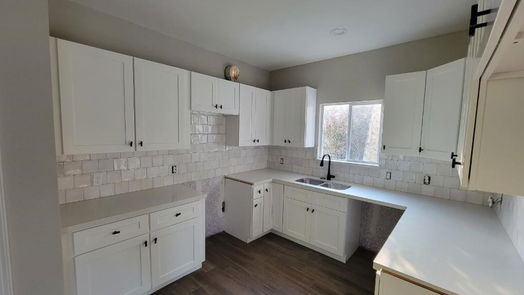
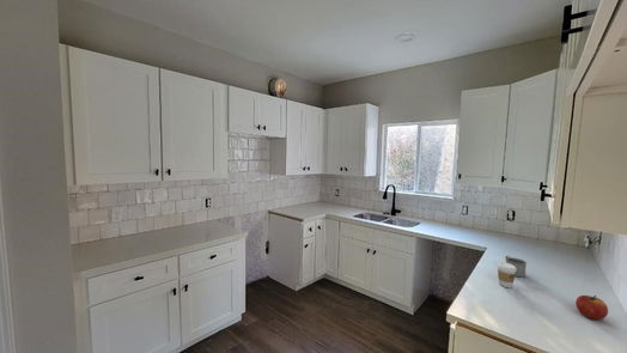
+ apple [574,294,609,321]
+ coffee cup [497,261,517,288]
+ mug [505,255,528,278]
